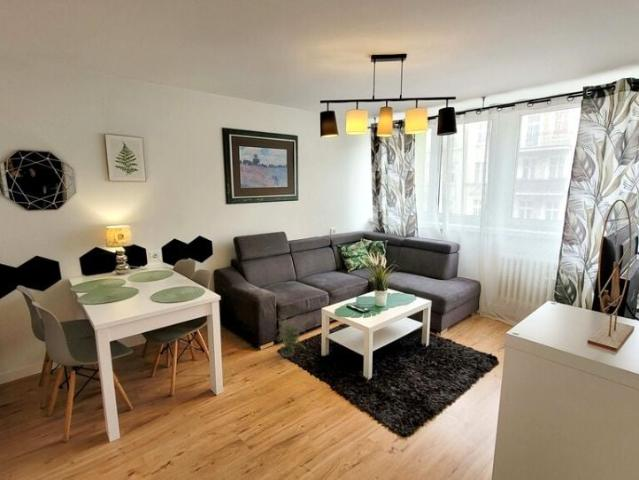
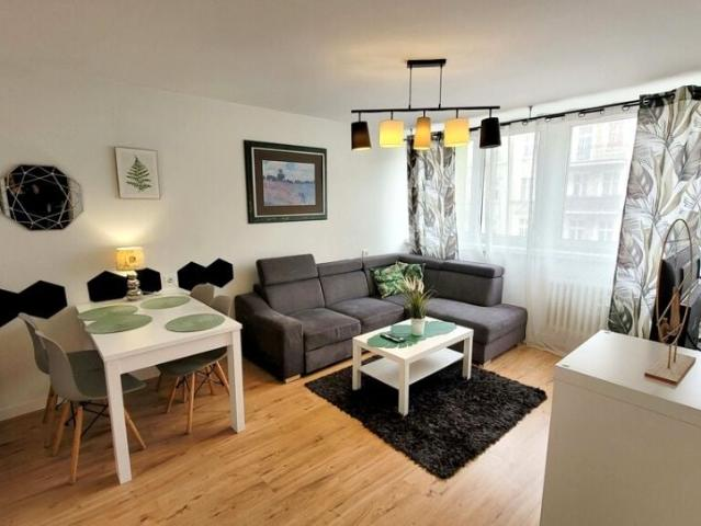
- potted plant [275,315,308,358]
